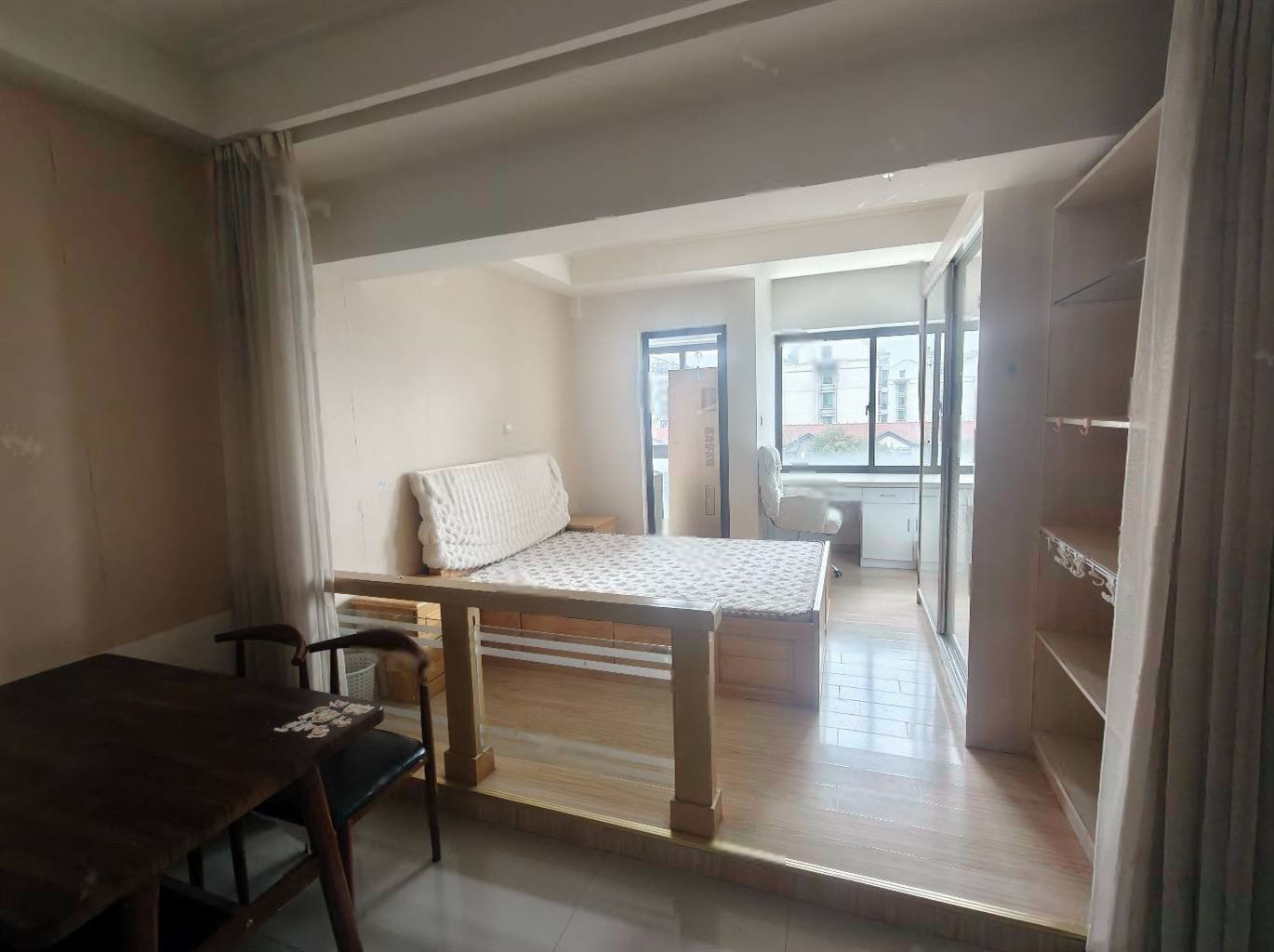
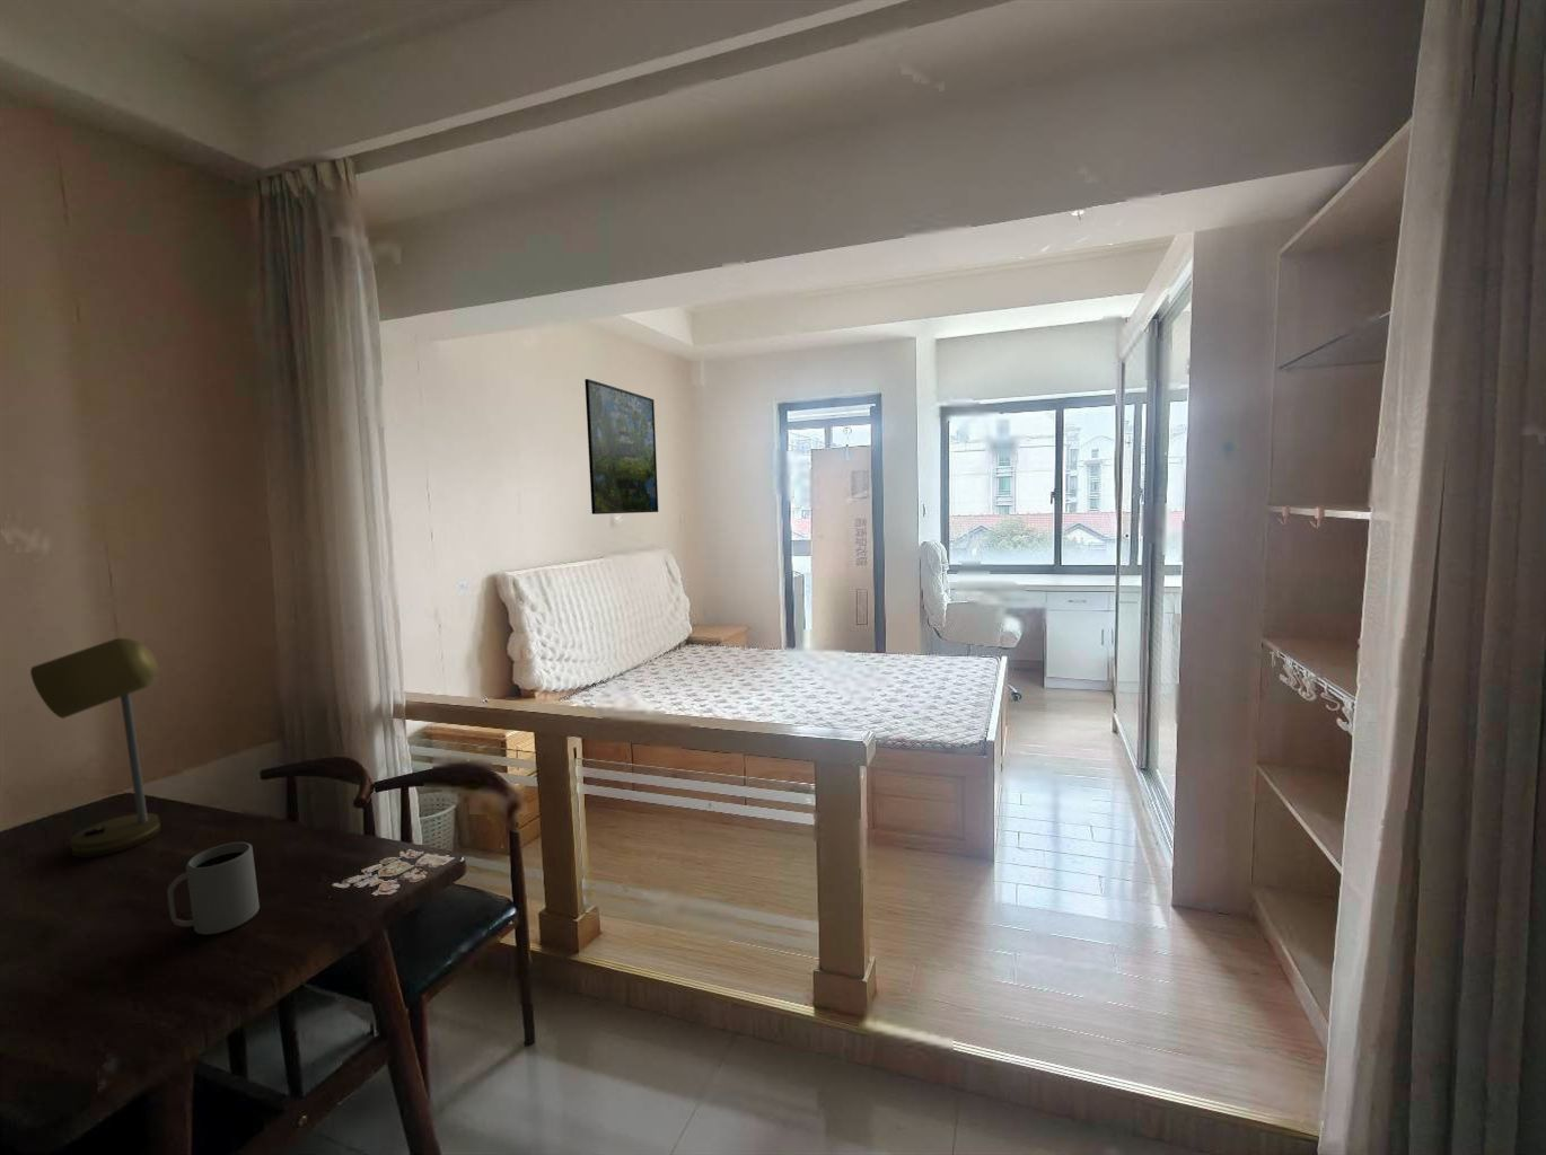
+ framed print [584,377,659,516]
+ desk lamp [29,637,161,859]
+ mug [166,842,261,937]
